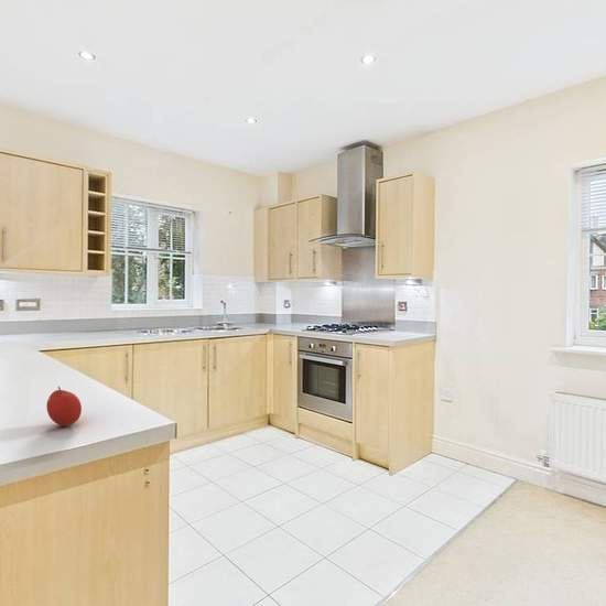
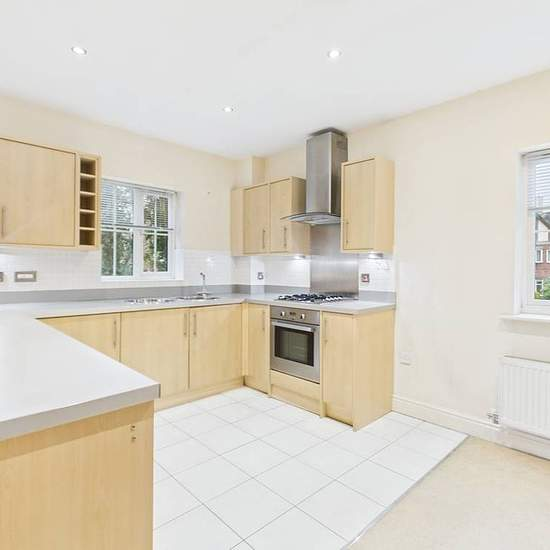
- fruit [45,386,83,426]
